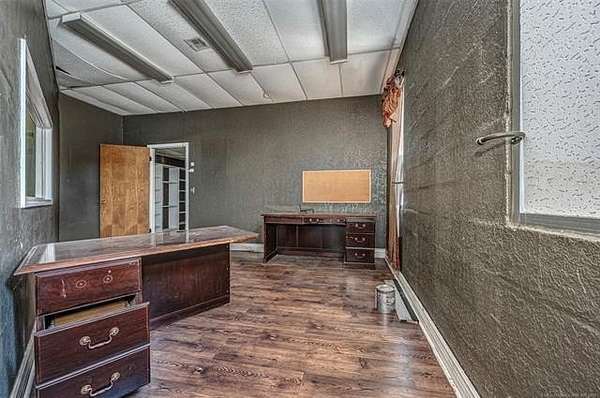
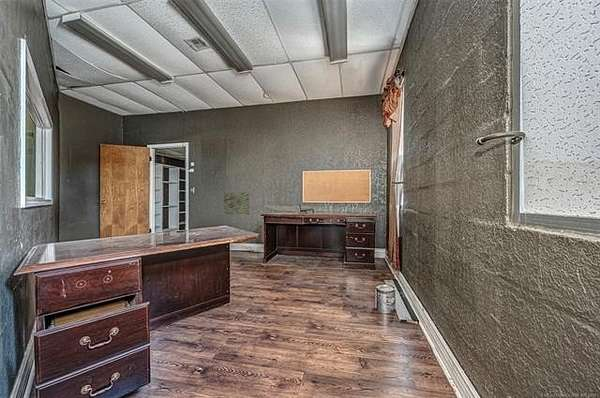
+ wall art [223,192,250,215]
